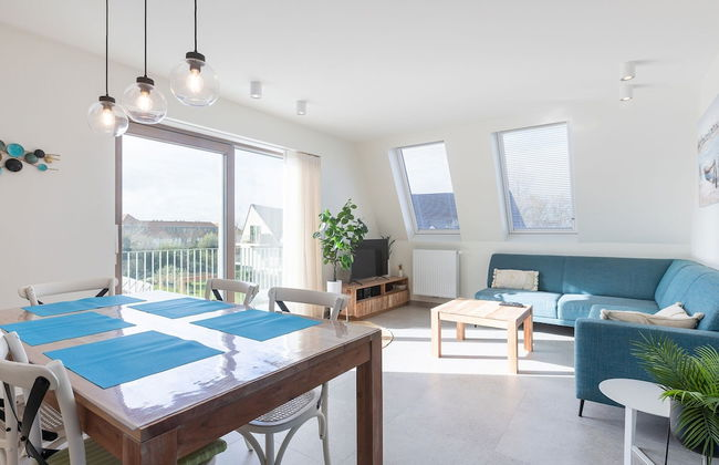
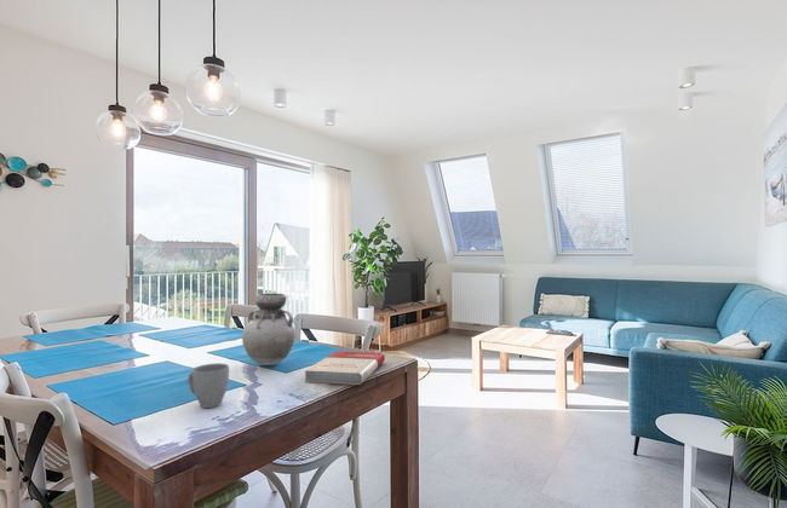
+ vase [241,293,297,366]
+ mug [186,363,230,409]
+ book [304,350,386,386]
